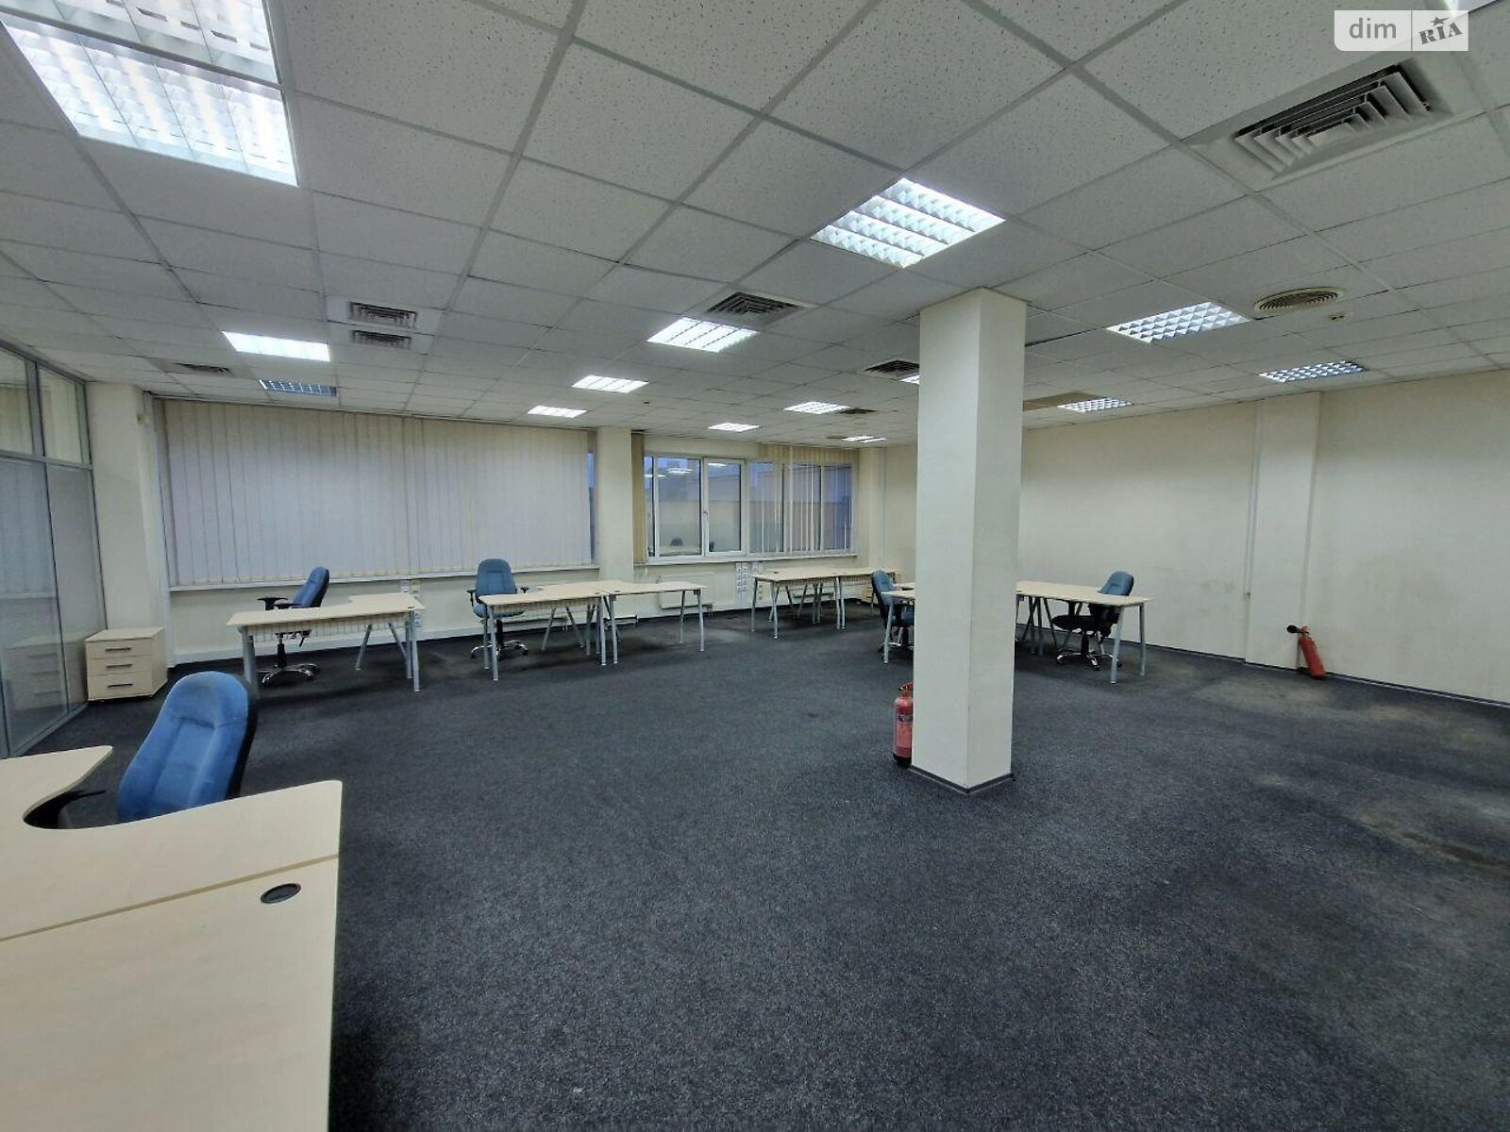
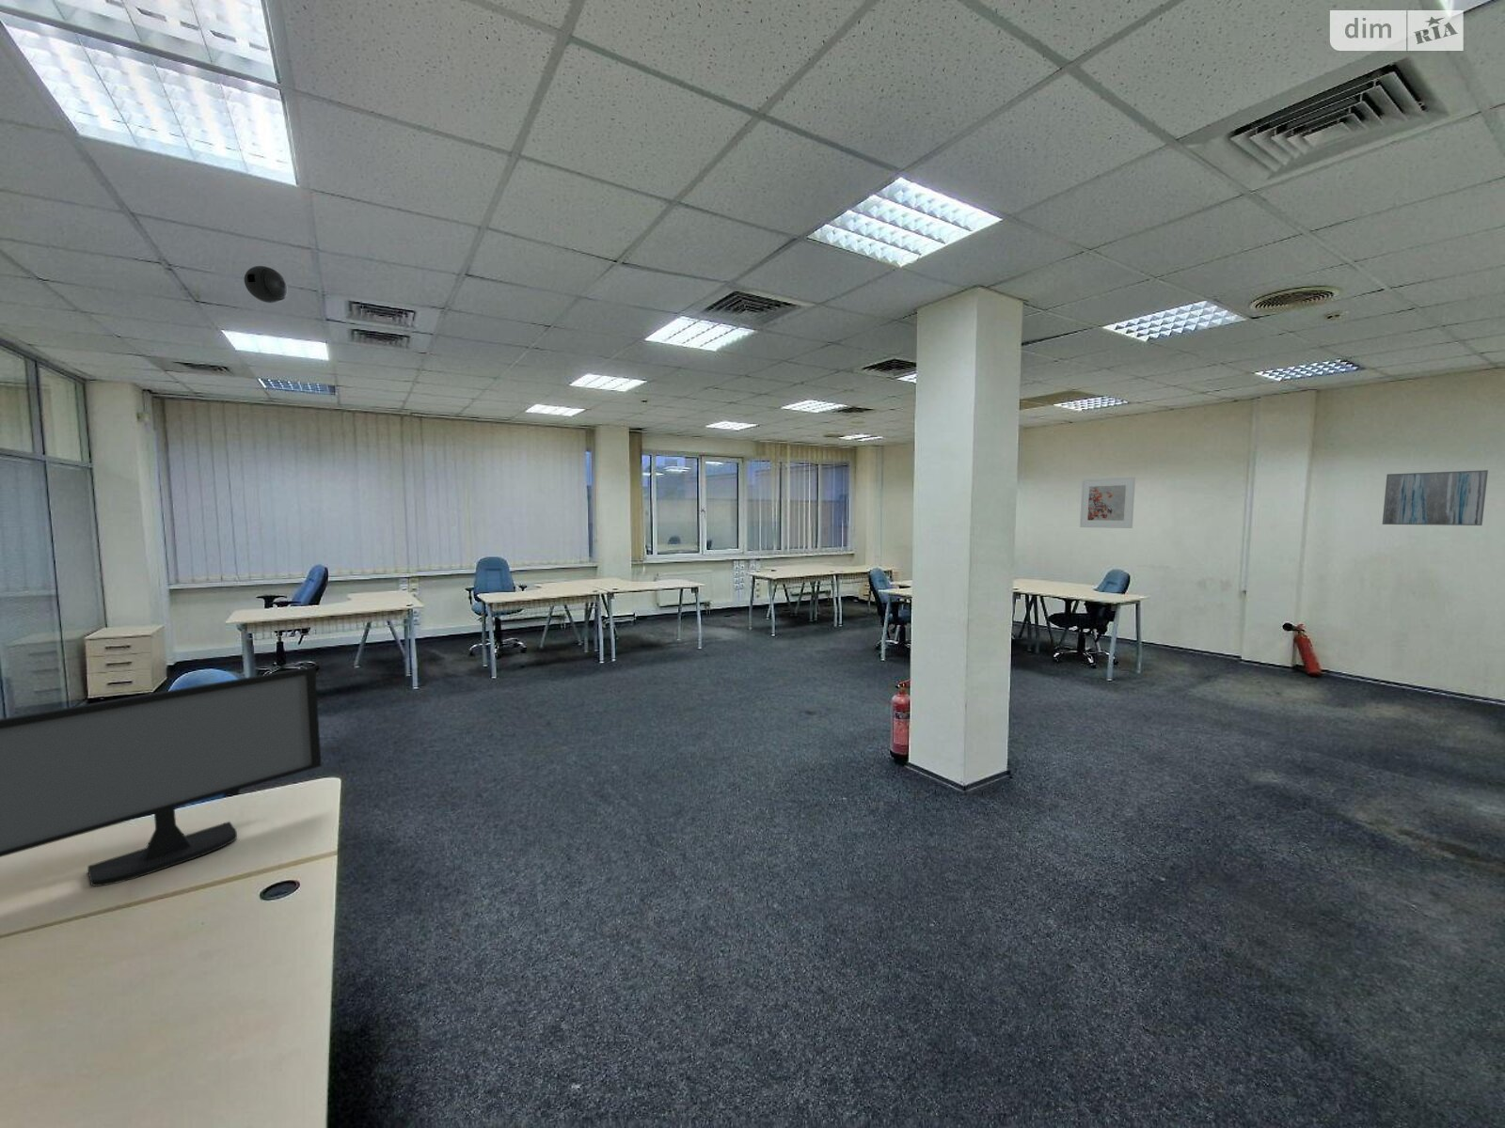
+ computer monitor [0,666,322,887]
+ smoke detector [244,265,289,303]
+ wall art [1382,469,1490,526]
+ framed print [1078,476,1136,530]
